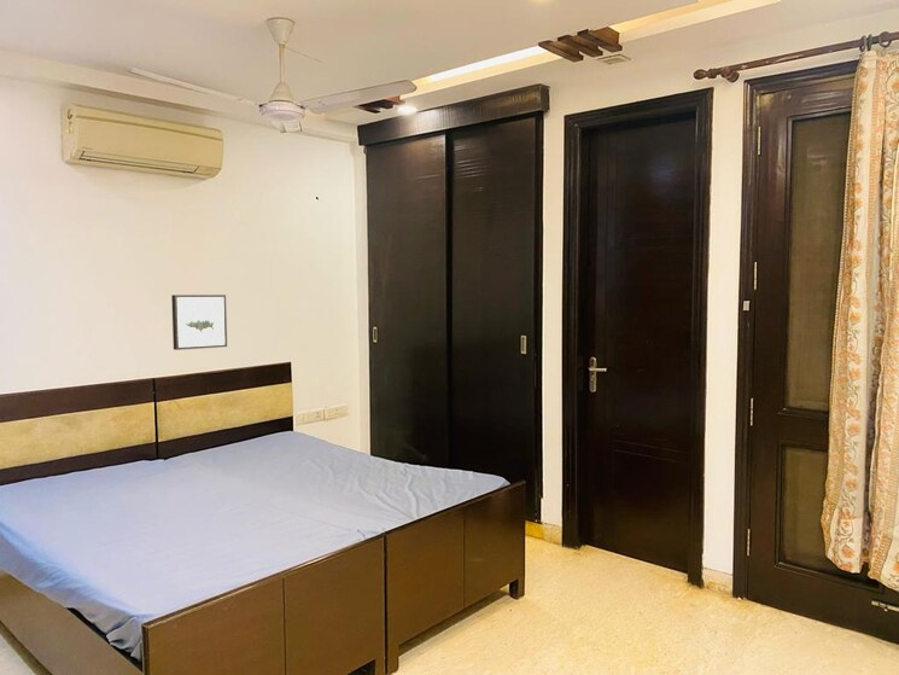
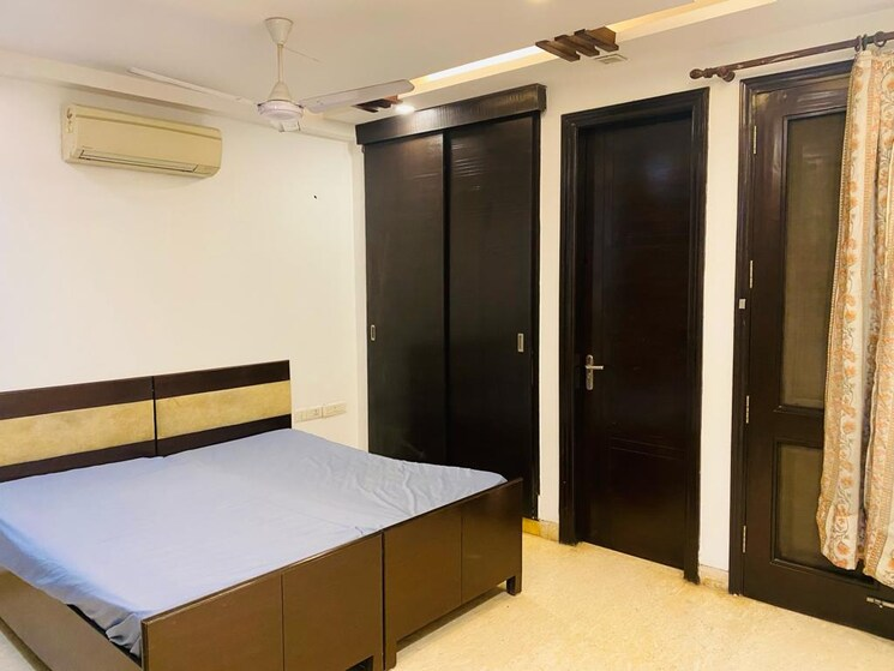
- wall art [170,293,228,351]
